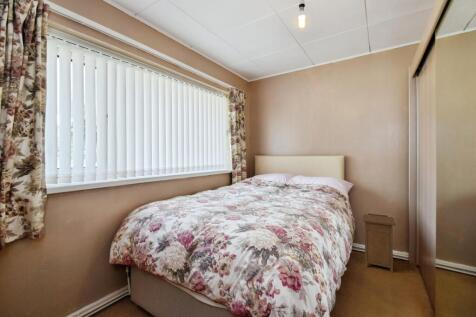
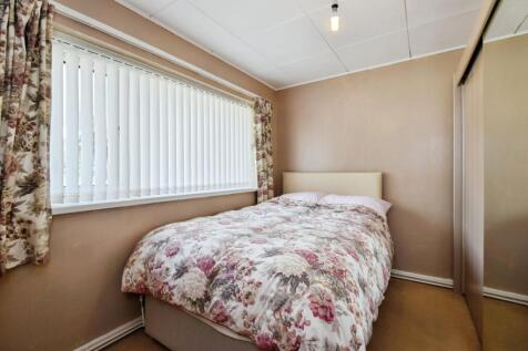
- nightstand [362,213,397,273]
